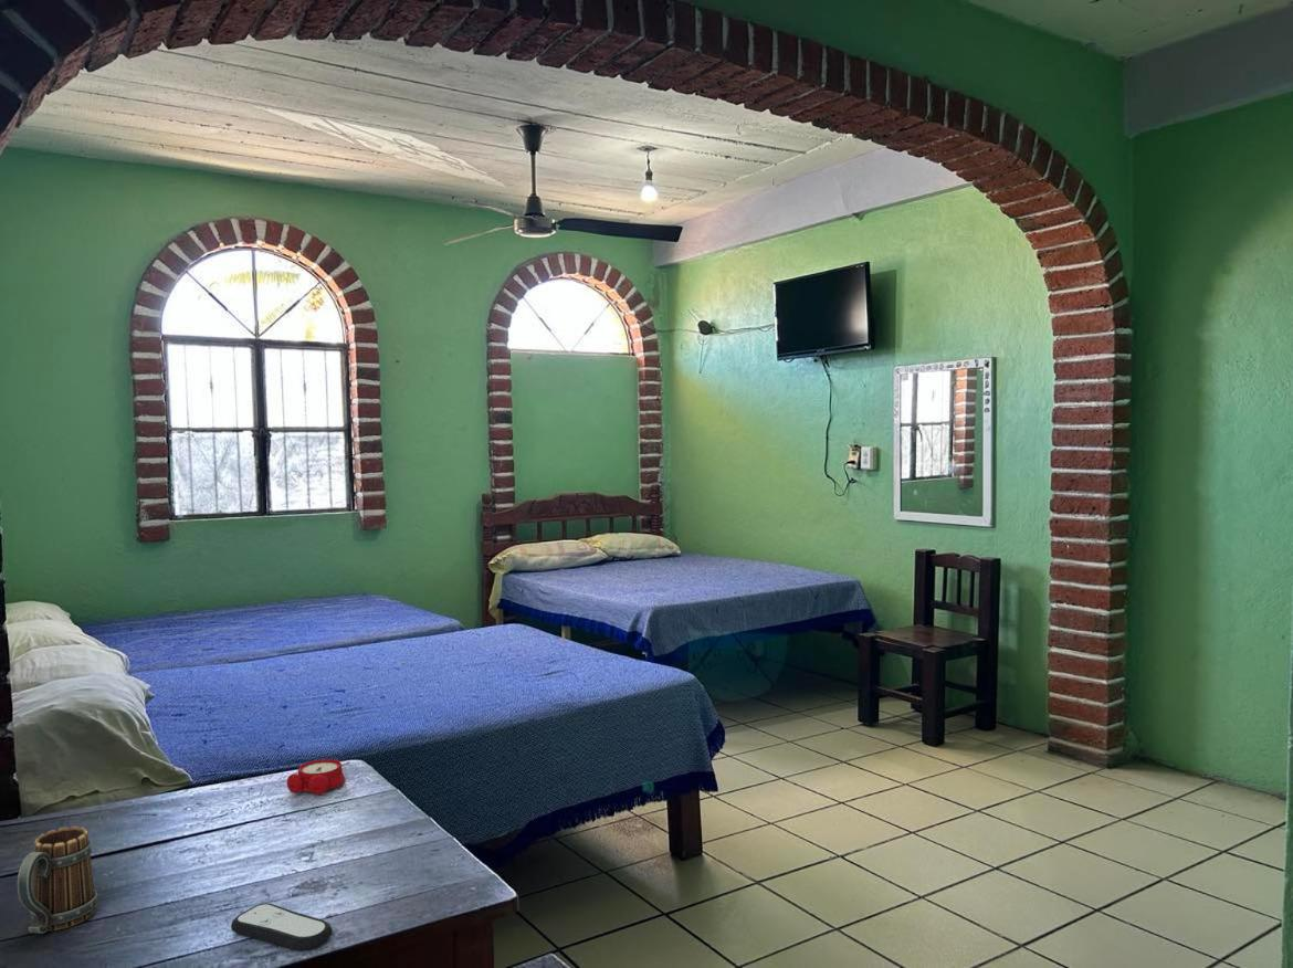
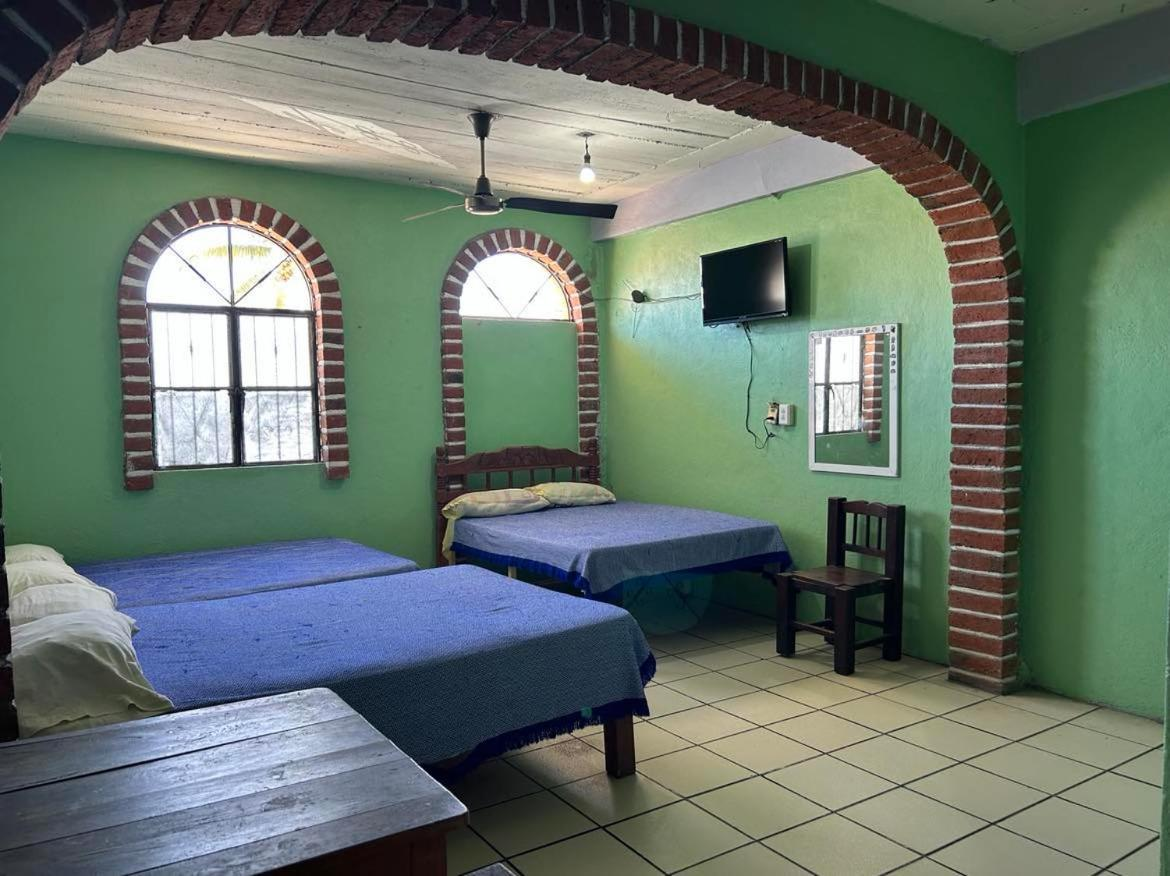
- mug [17,825,99,935]
- alarm clock [286,758,350,796]
- remote control [230,902,334,951]
